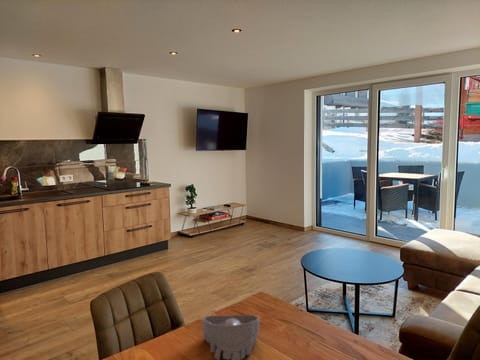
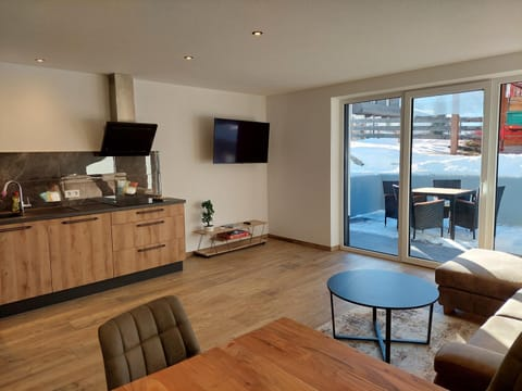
- decorative bowl [201,314,261,360]
